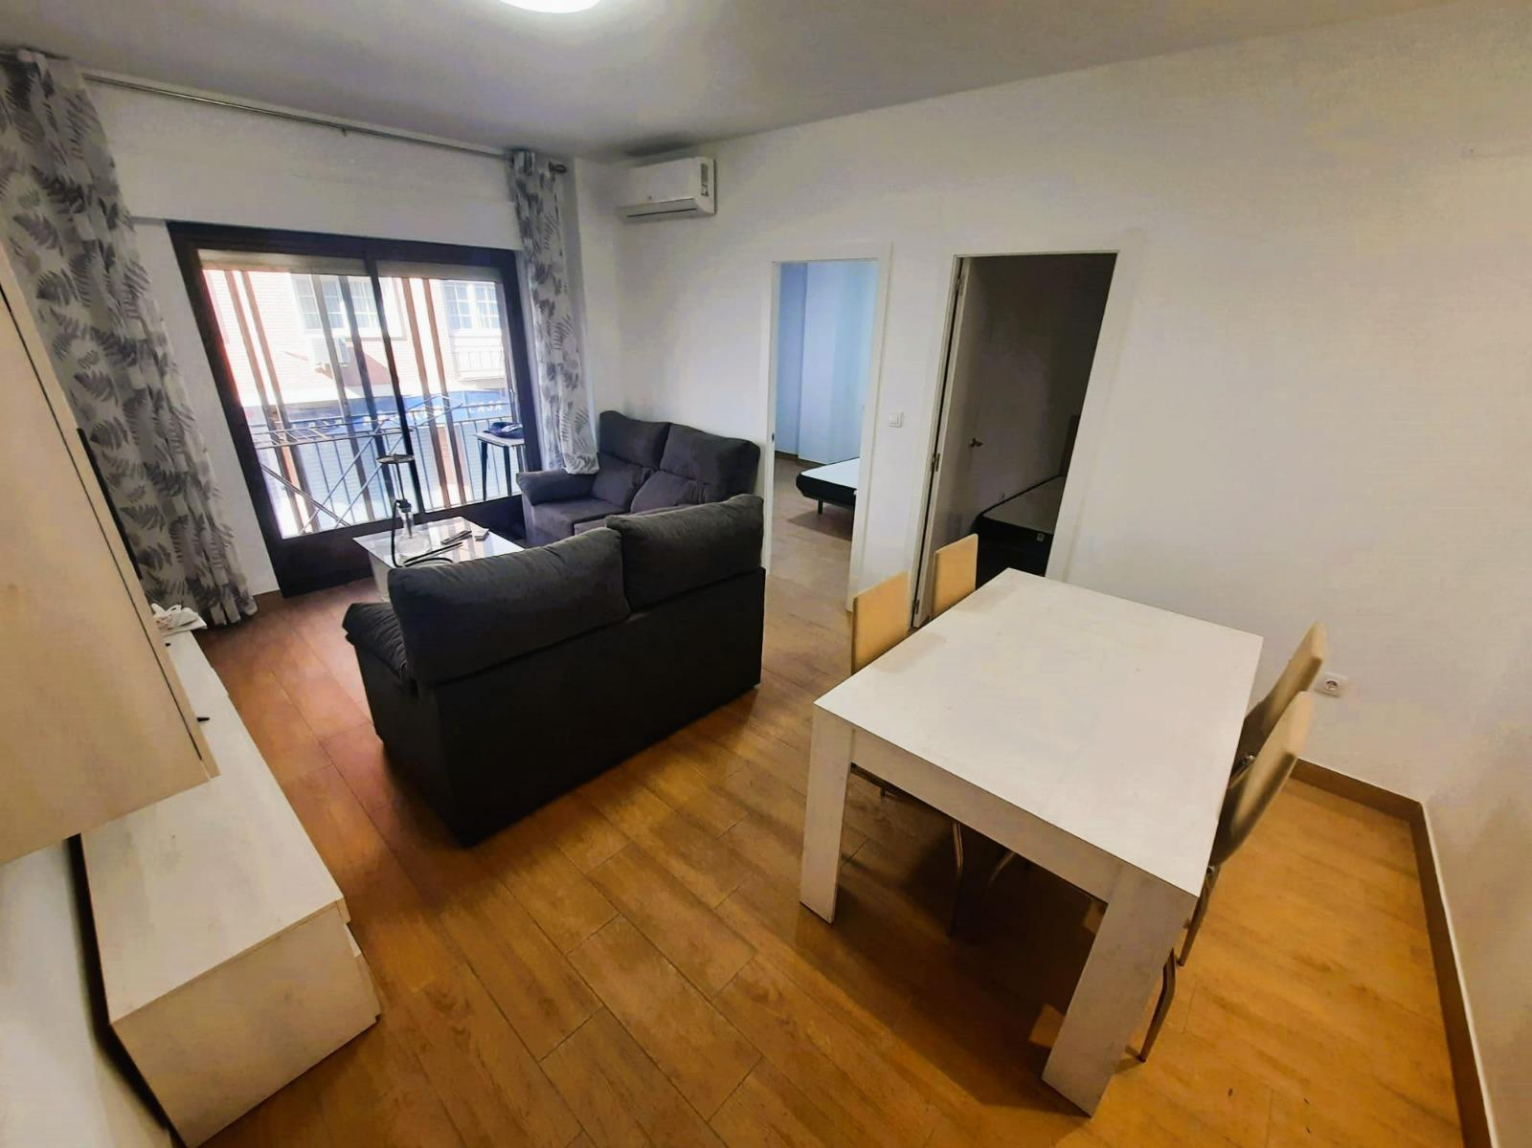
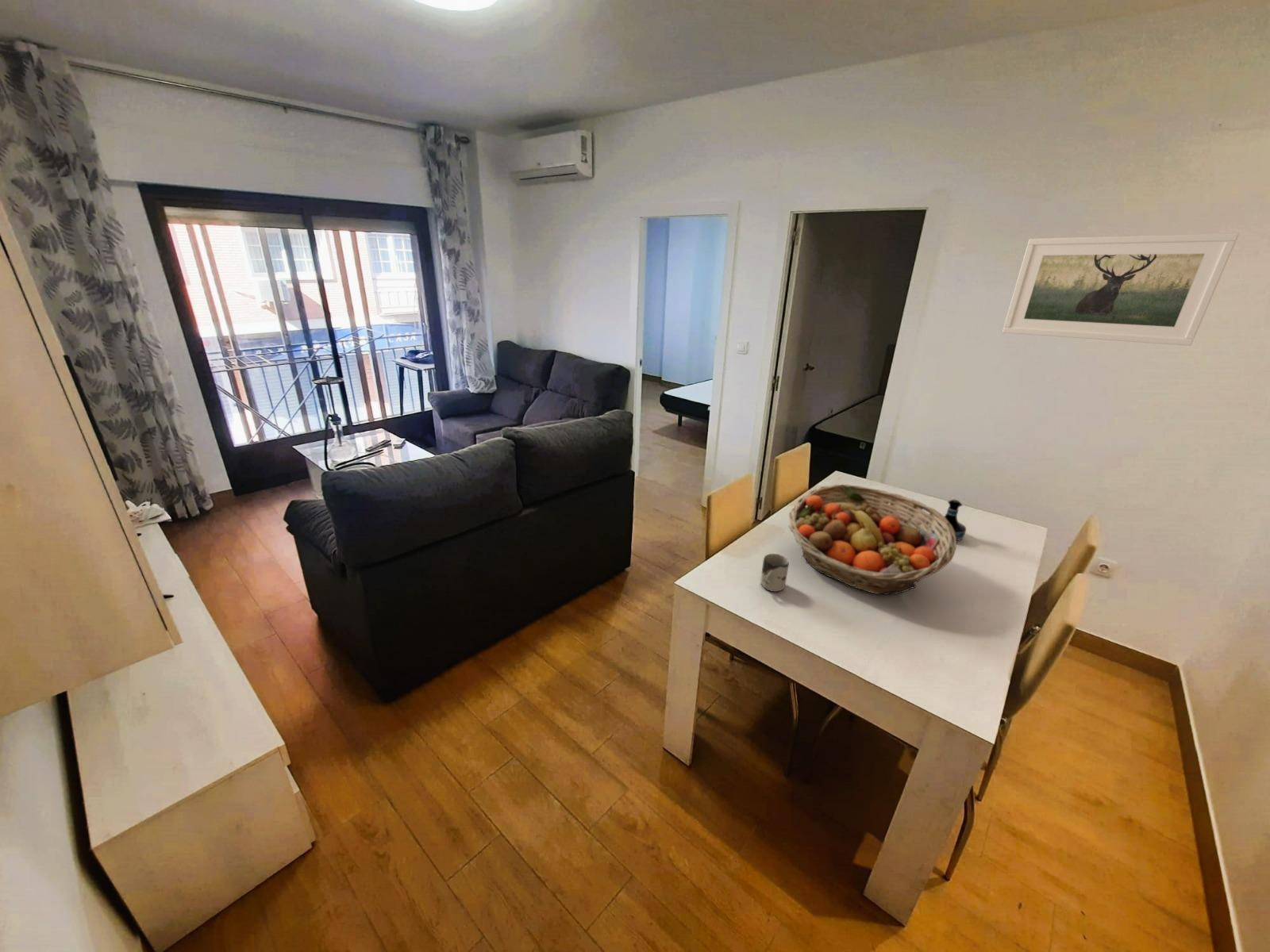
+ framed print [1002,232,1240,347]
+ fruit basket [788,483,957,596]
+ tequila bottle [933,499,967,542]
+ cup [760,553,790,593]
